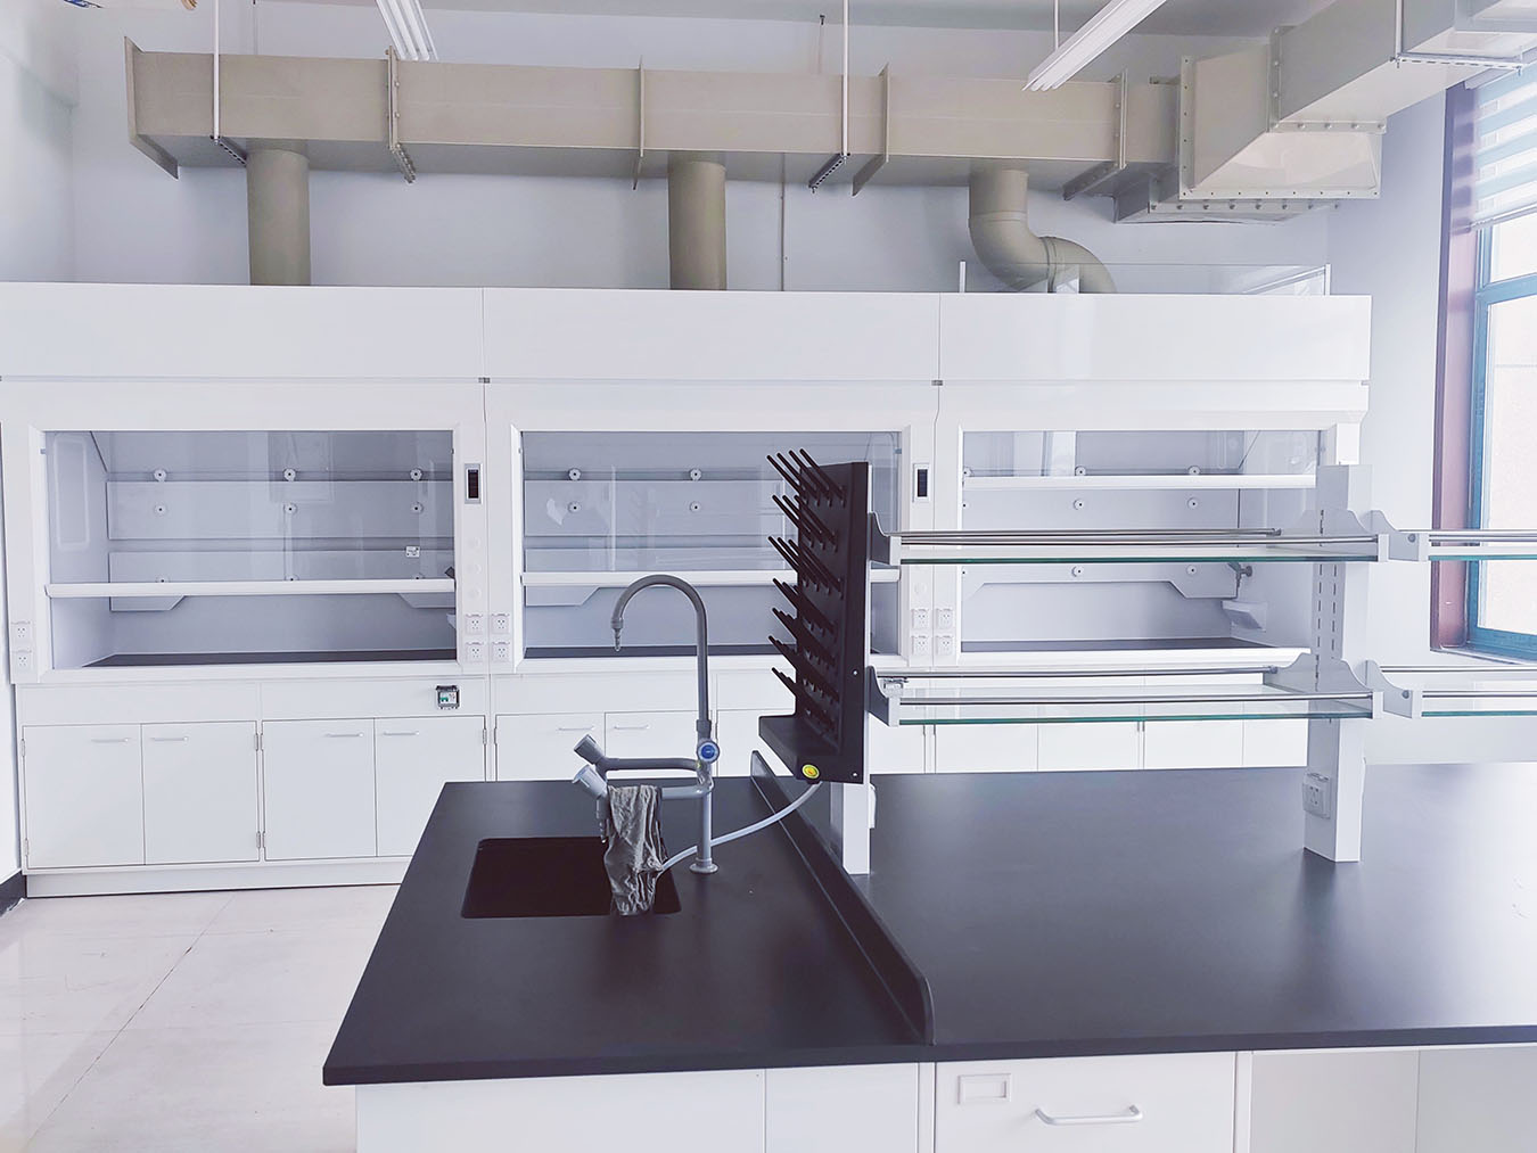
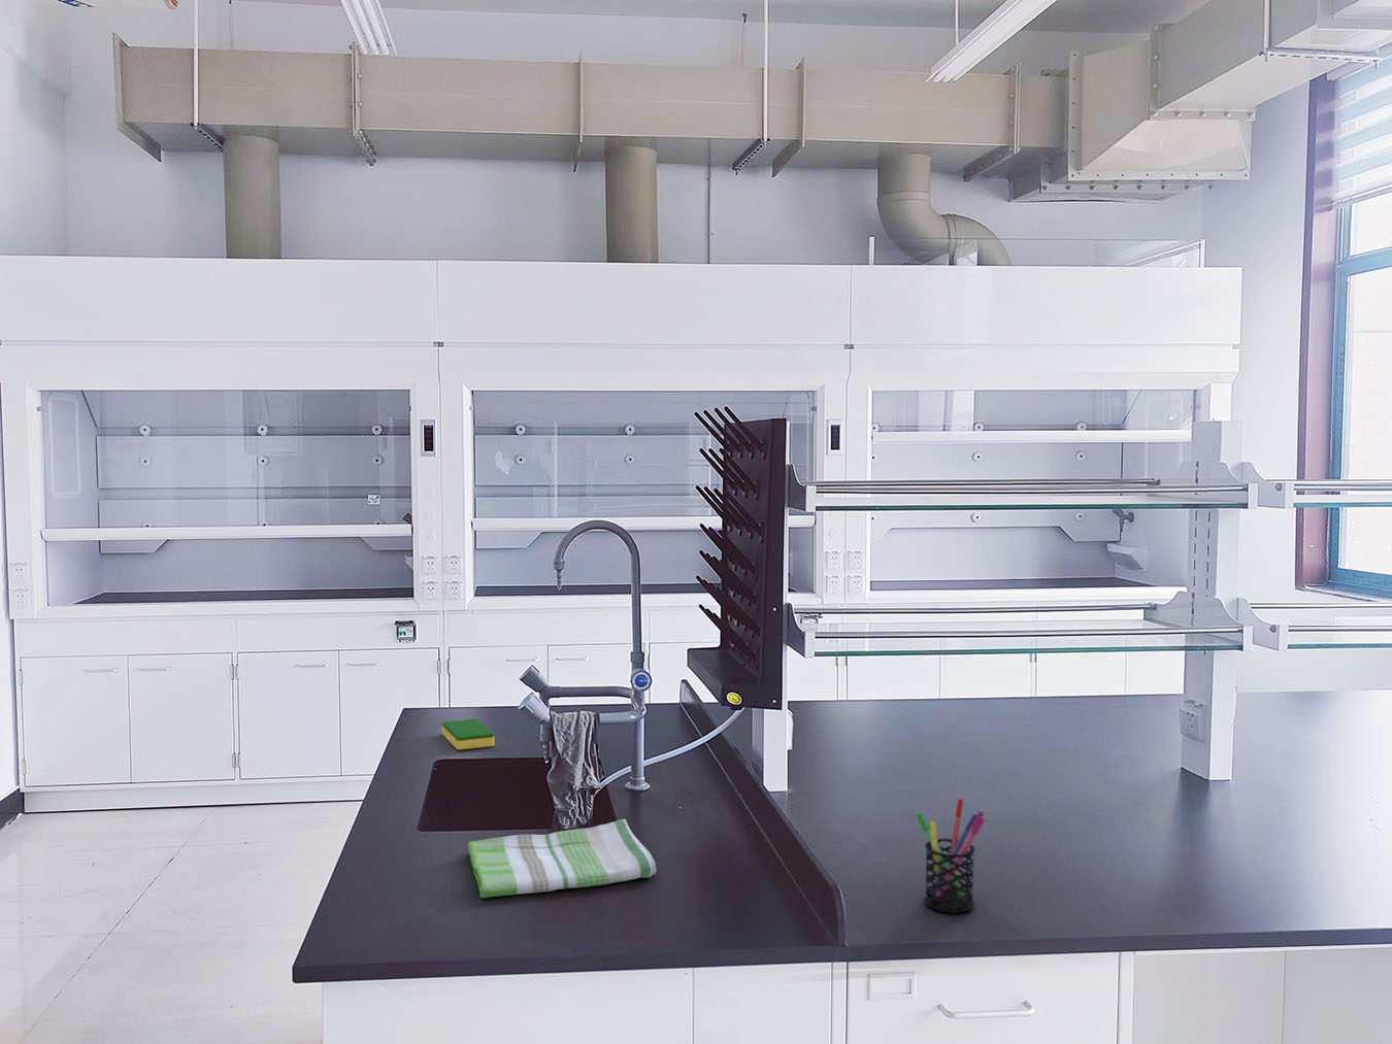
+ pen holder [915,797,986,915]
+ dish sponge [441,718,495,751]
+ dish towel [467,818,658,898]
